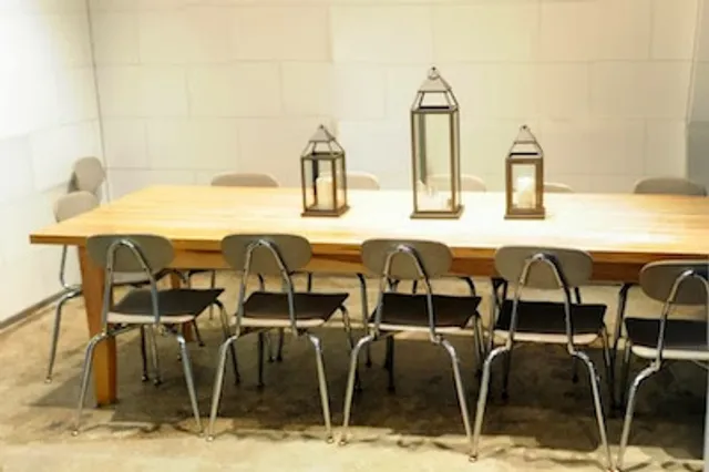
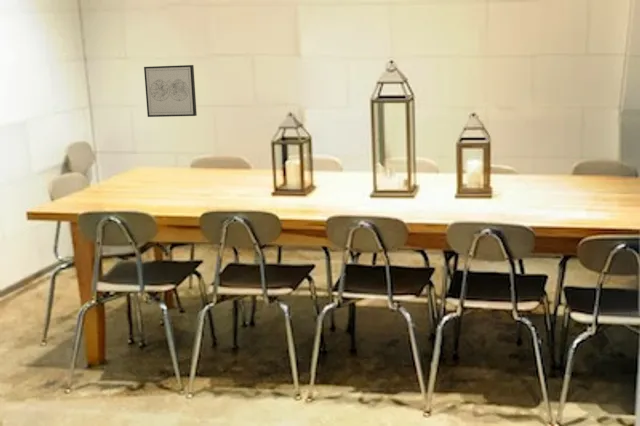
+ wall art [143,64,198,118]
